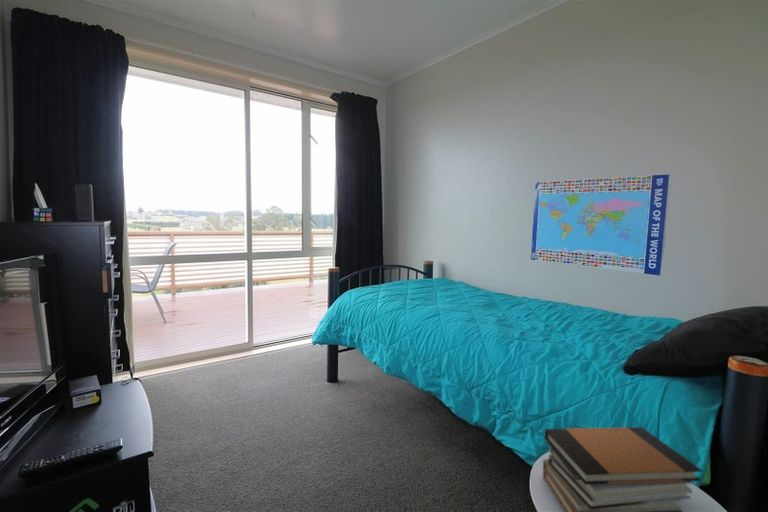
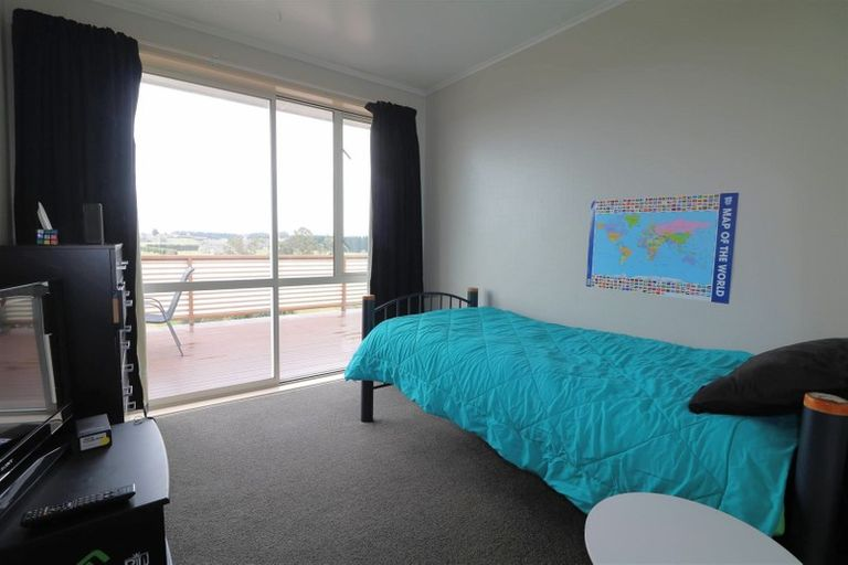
- book stack [542,426,703,512]
